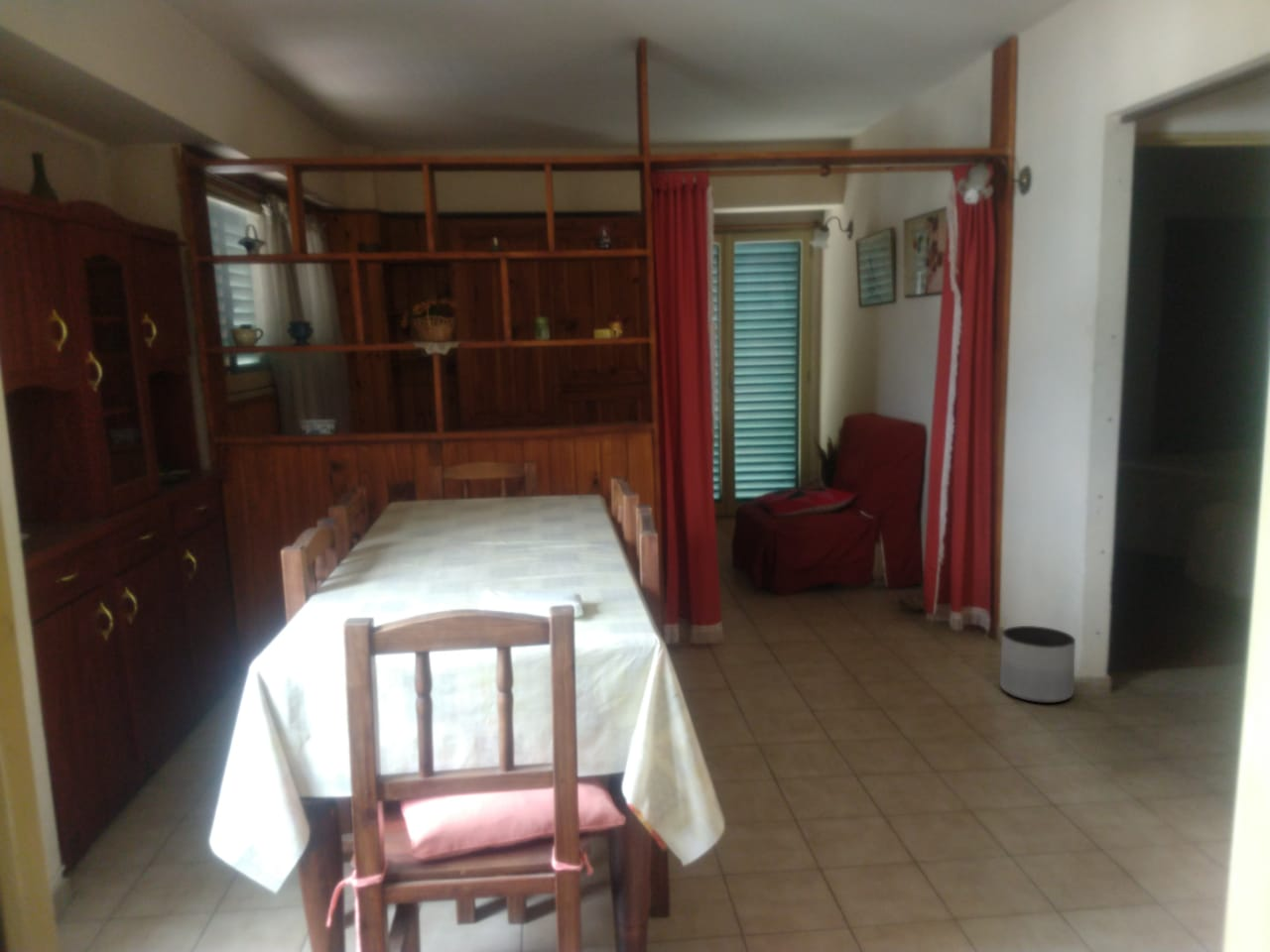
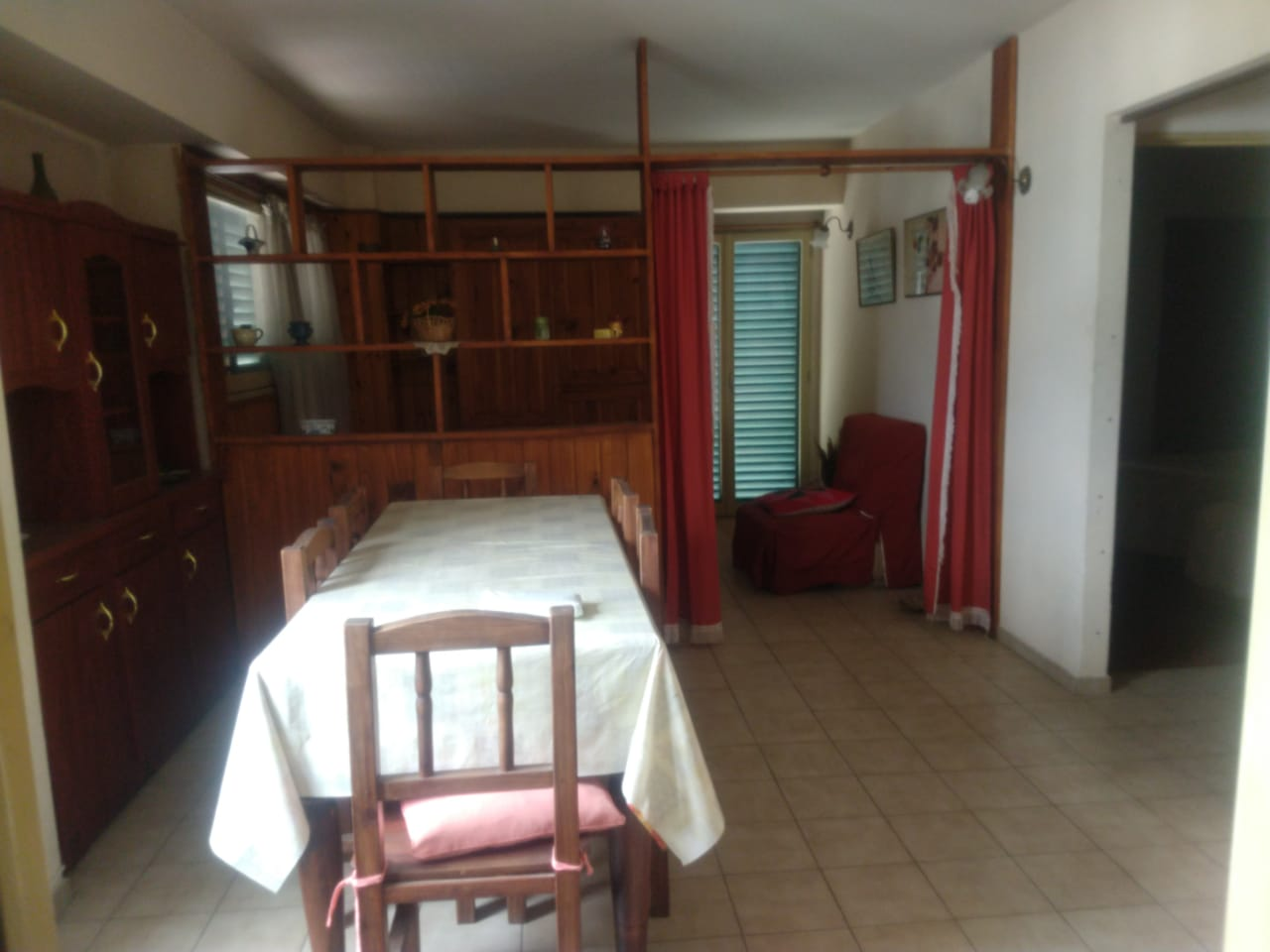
- planter [999,625,1077,704]
